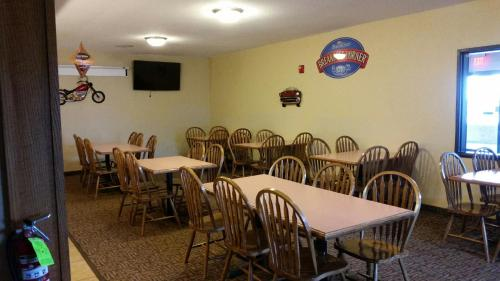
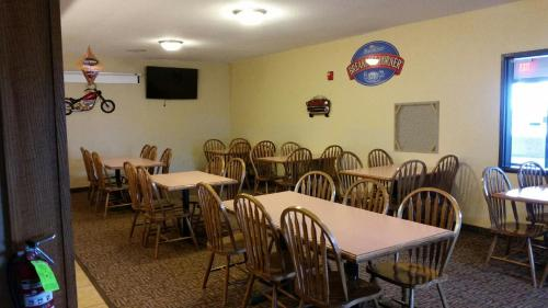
+ wall art [392,100,441,155]
